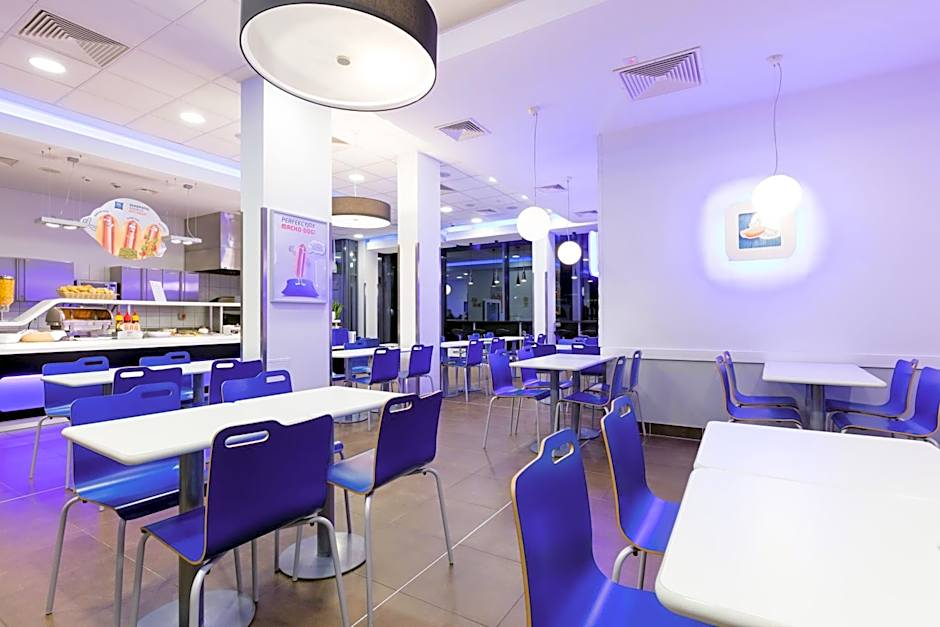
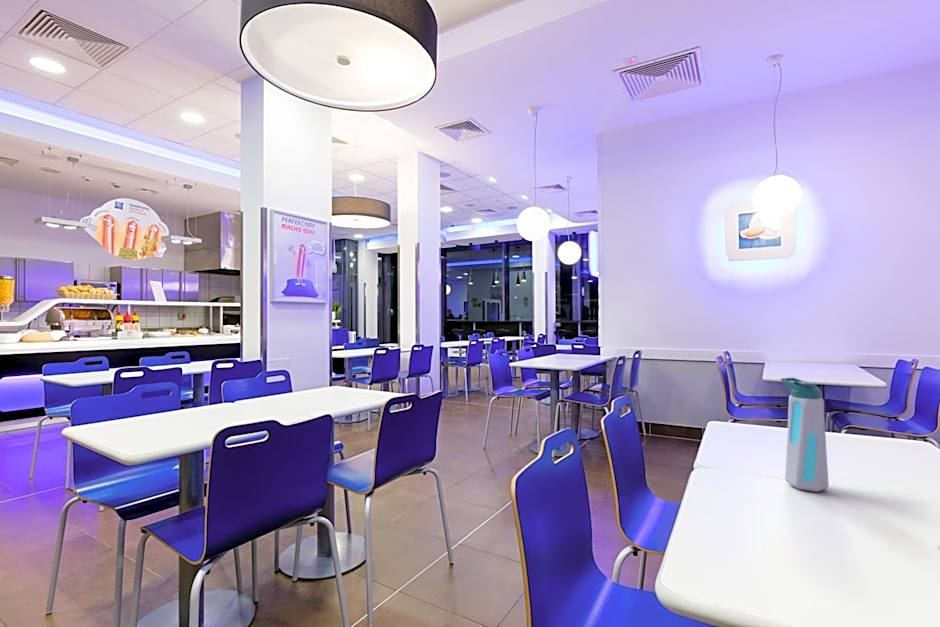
+ water bottle [780,376,830,493]
